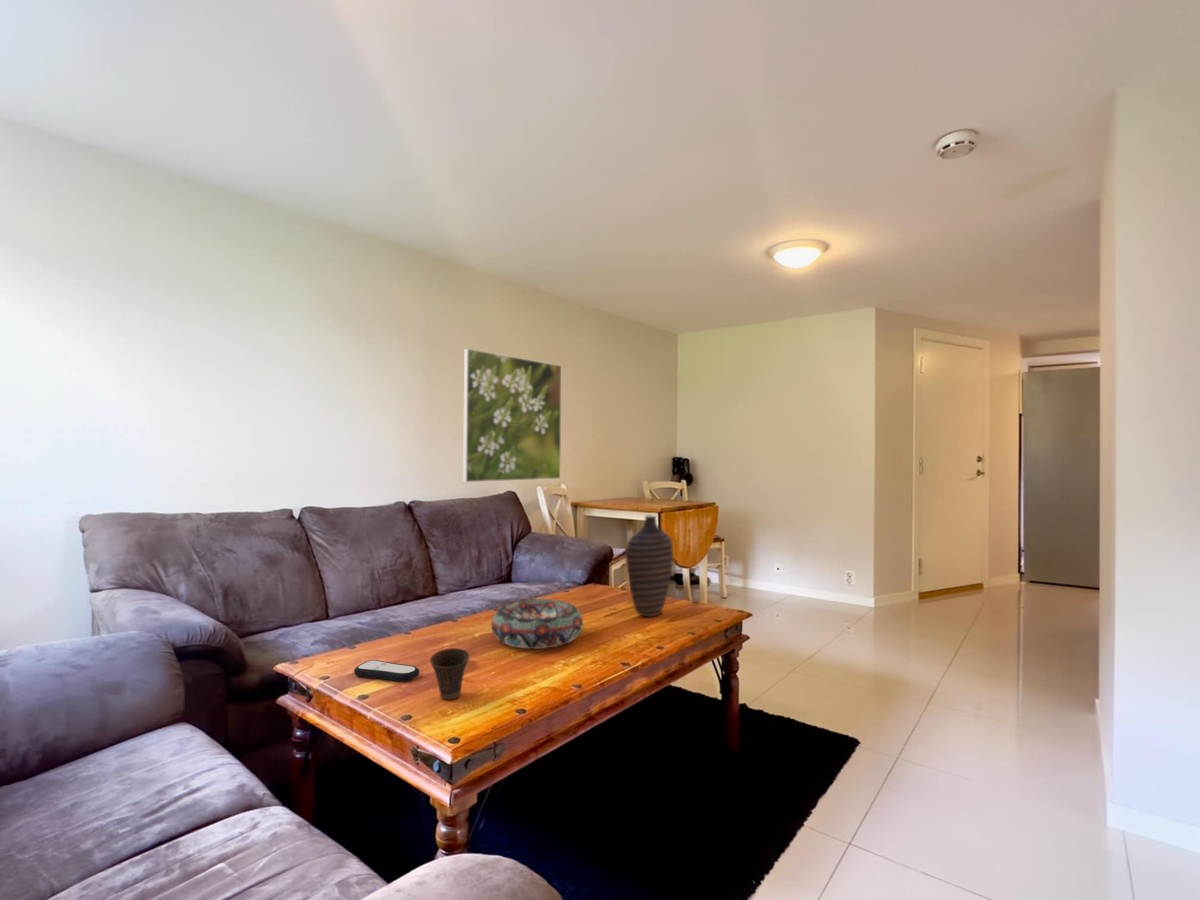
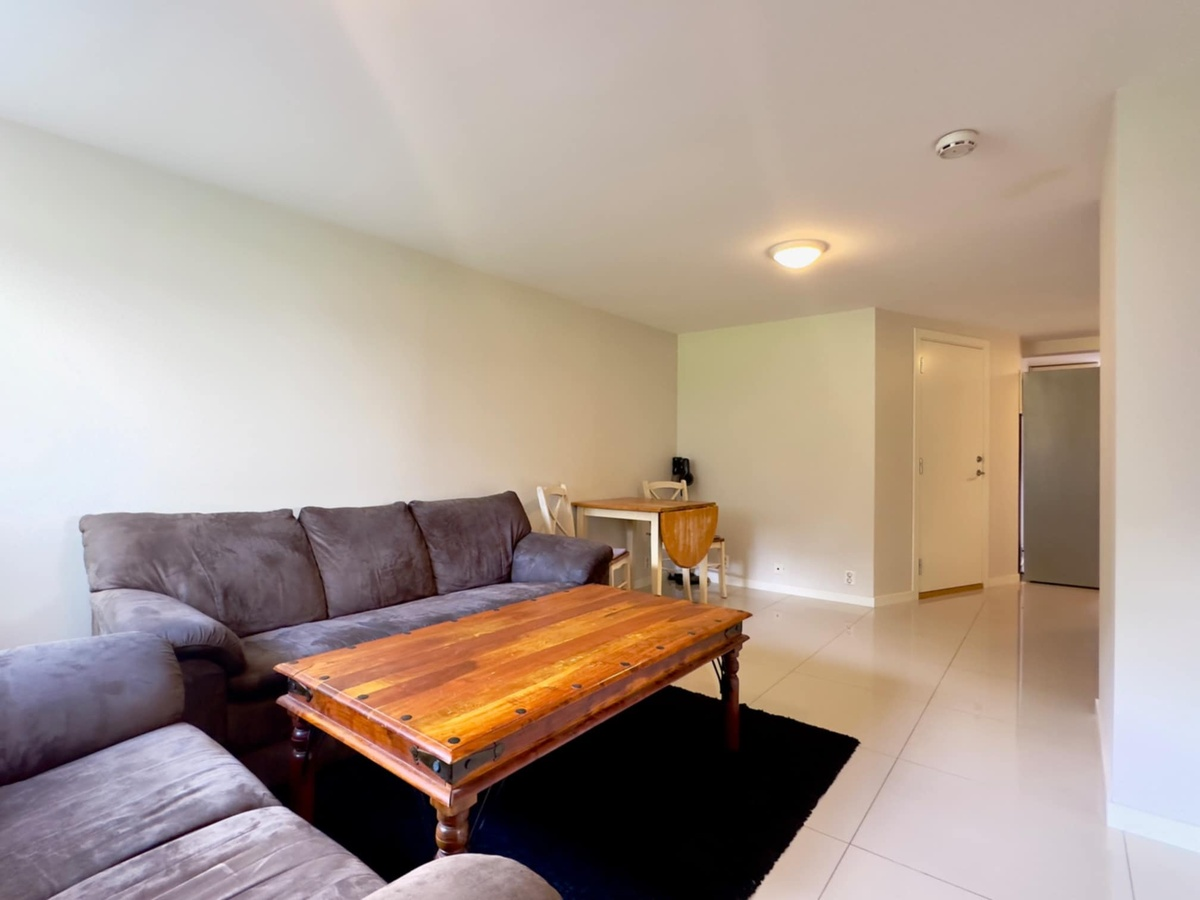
- remote control [353,659,420,682]
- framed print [462,348,562,483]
- cup [429,647,470,701]
- decorative bowl [490,598,584,650]
- decorative vase [625,515,674,618]
